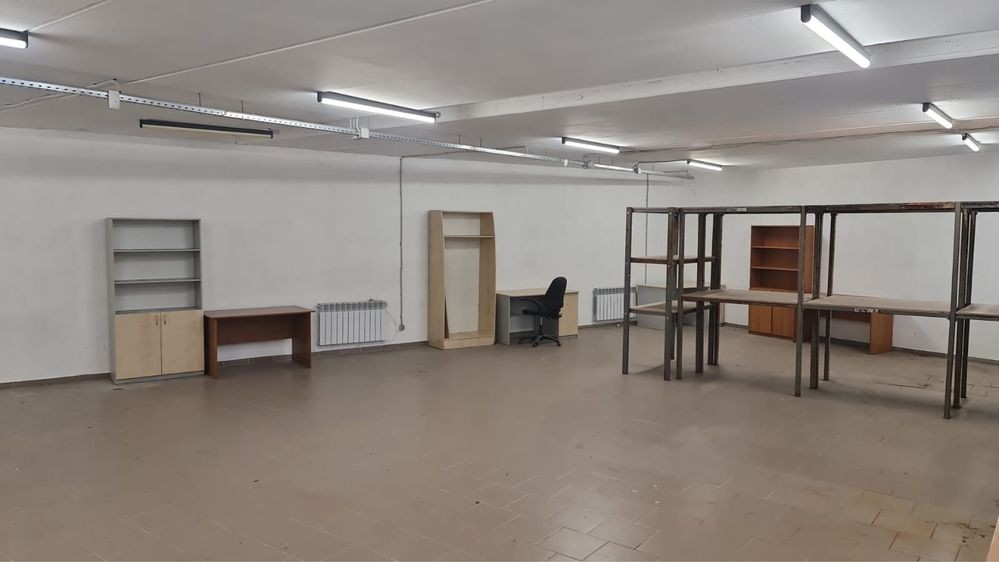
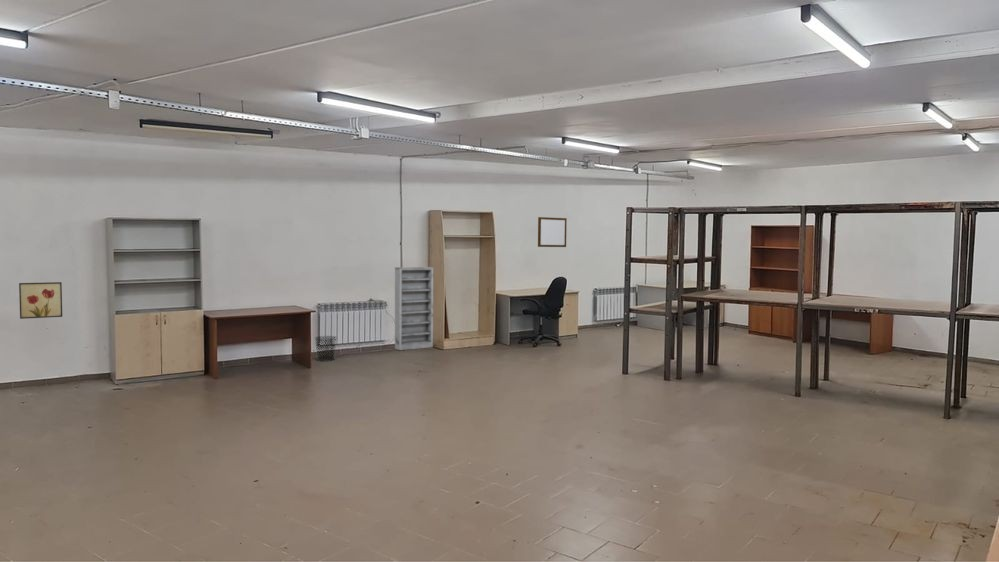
+ wall art [18,281,63,320]
+ waste bin [314,335,338,362]
+ shelf unit [394,266,435,351]
+ writing board [537,216,568,248]
